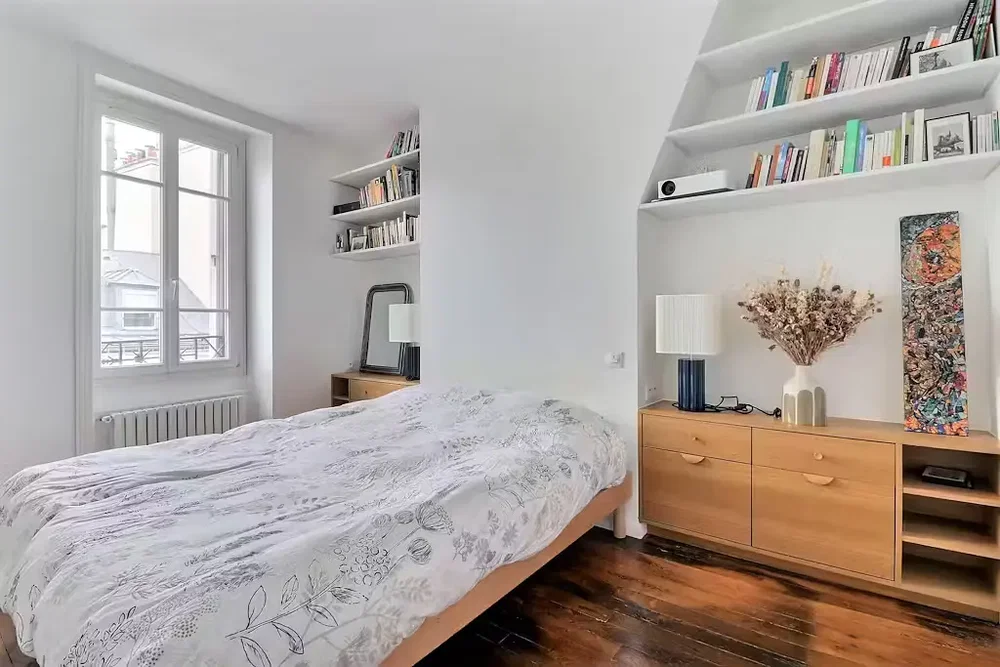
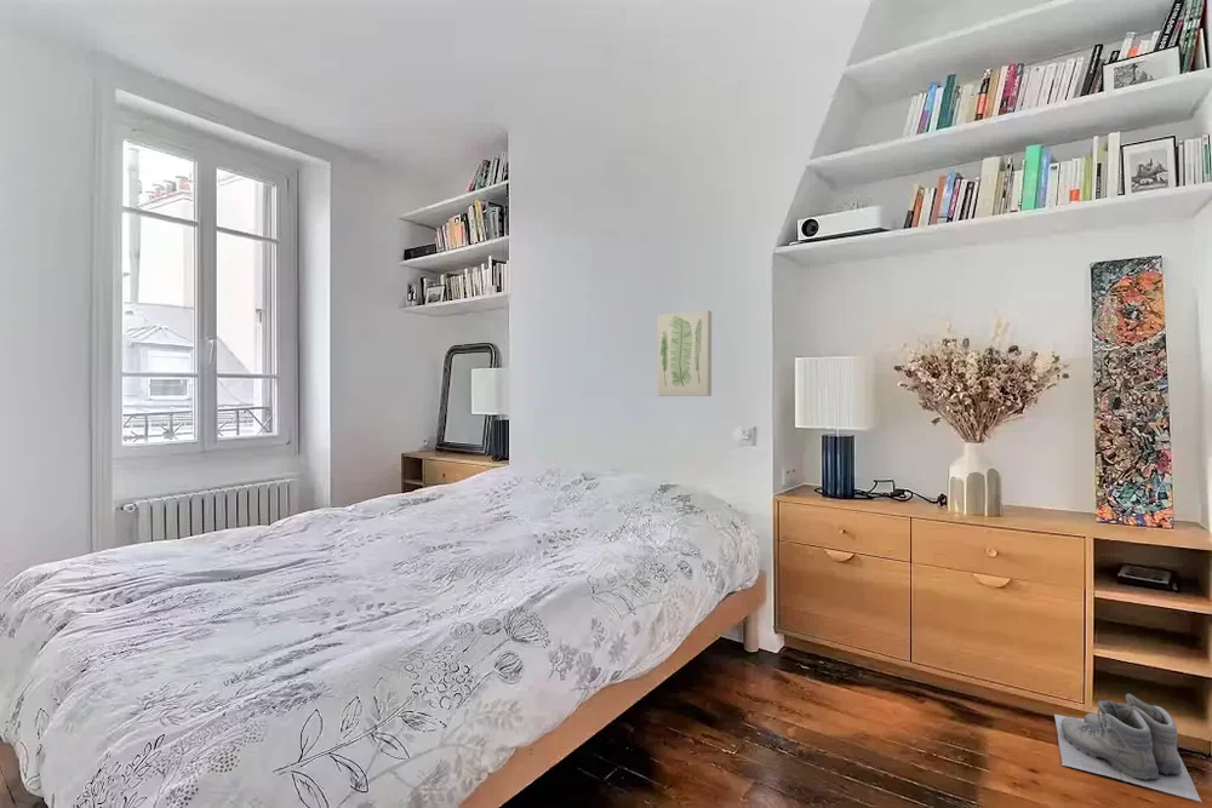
+ boots [1053,693,1202,803]
+ wall art [657,309,713,397]
